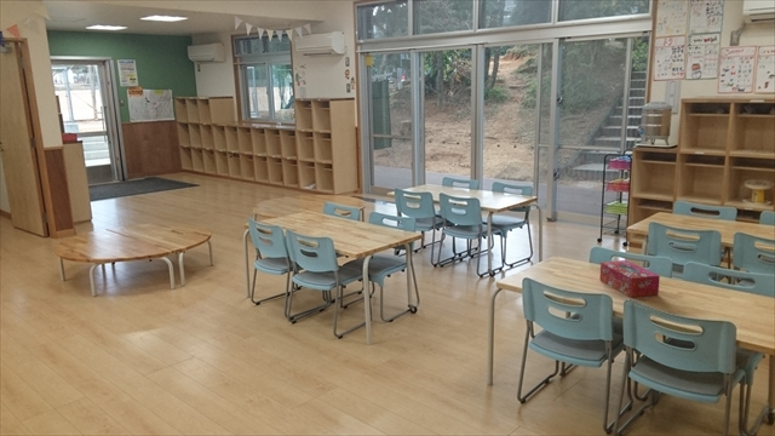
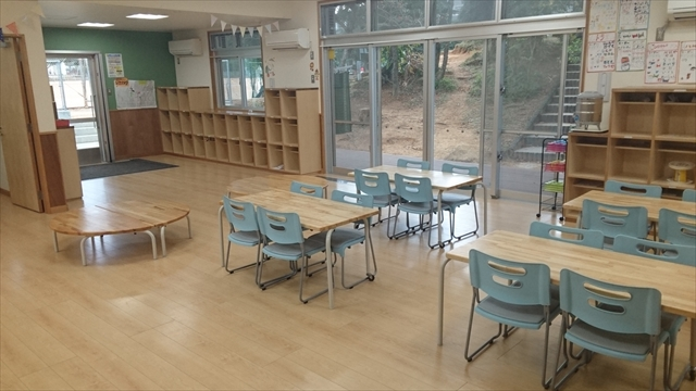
- tissue box [599,259,661,298]
